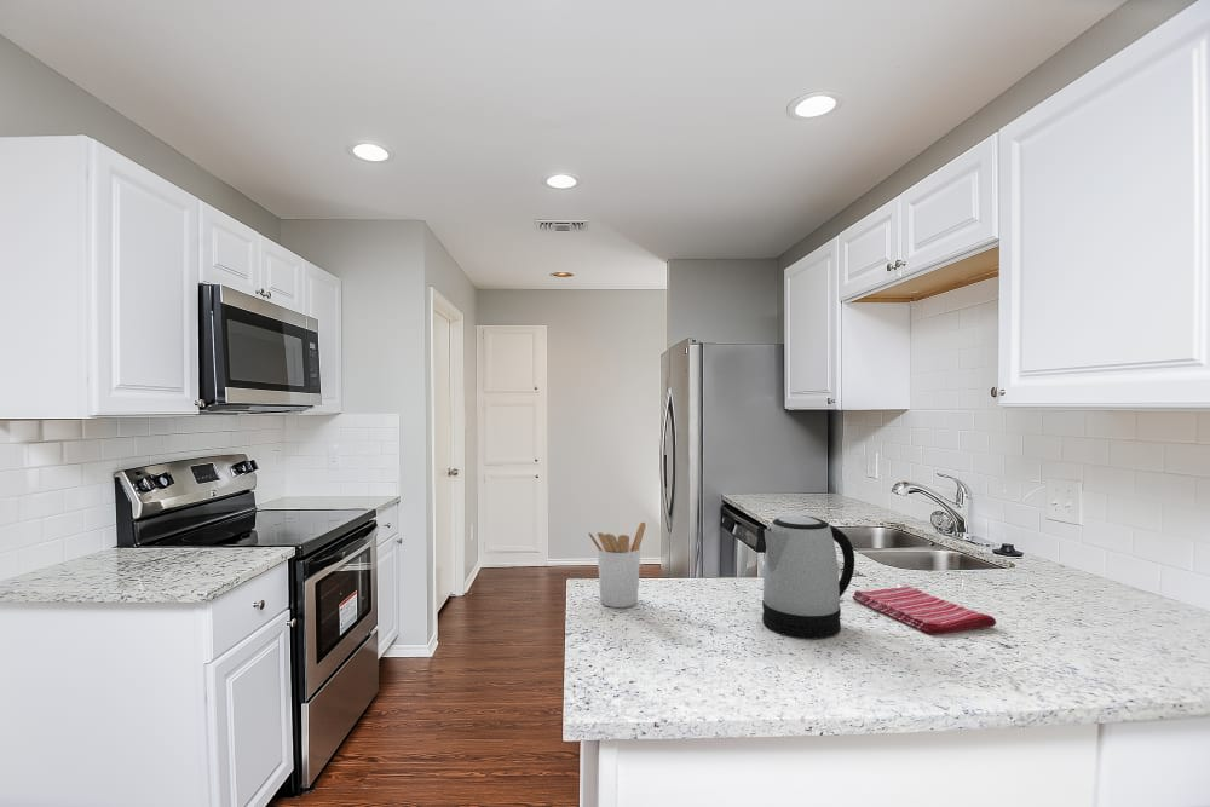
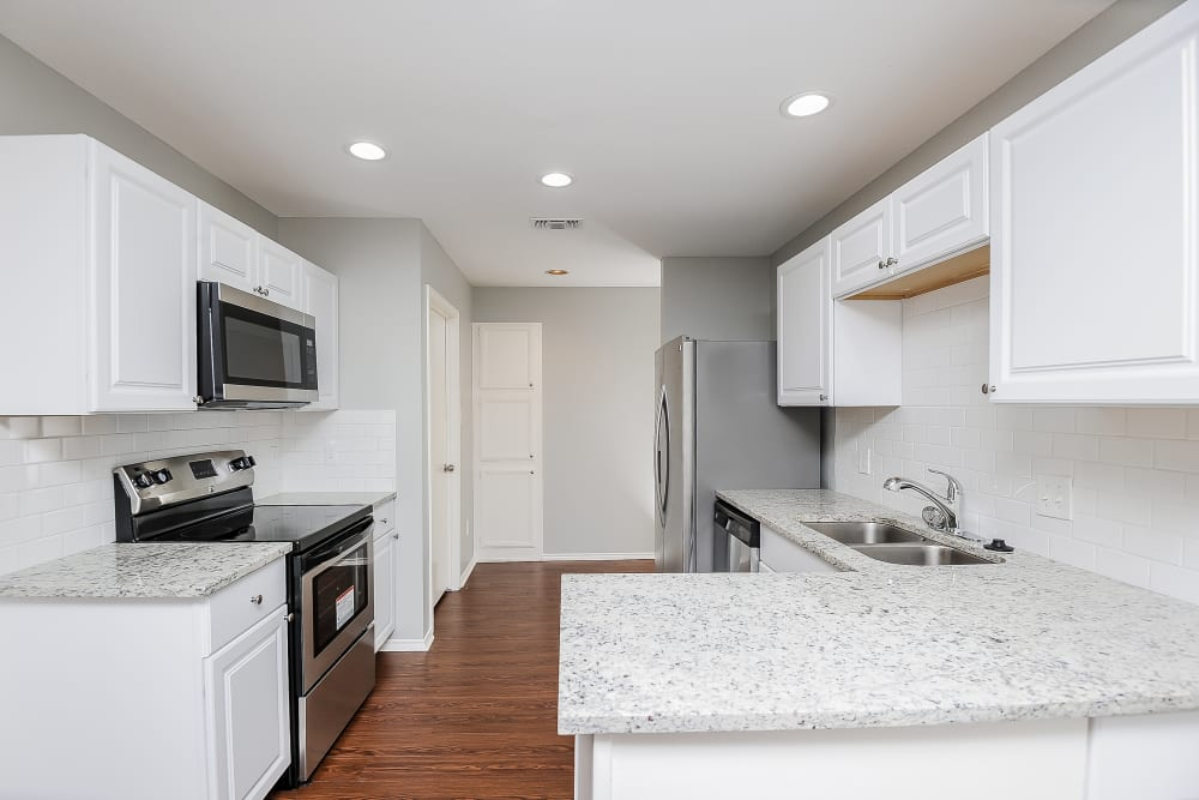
- kettle [761,514,855,640]
- utensil holder [587,521,646,609]
- dish towel [852,586,997,636]
